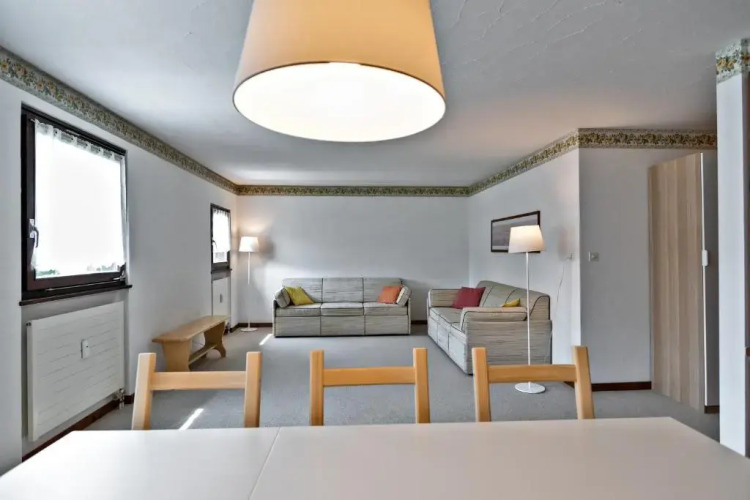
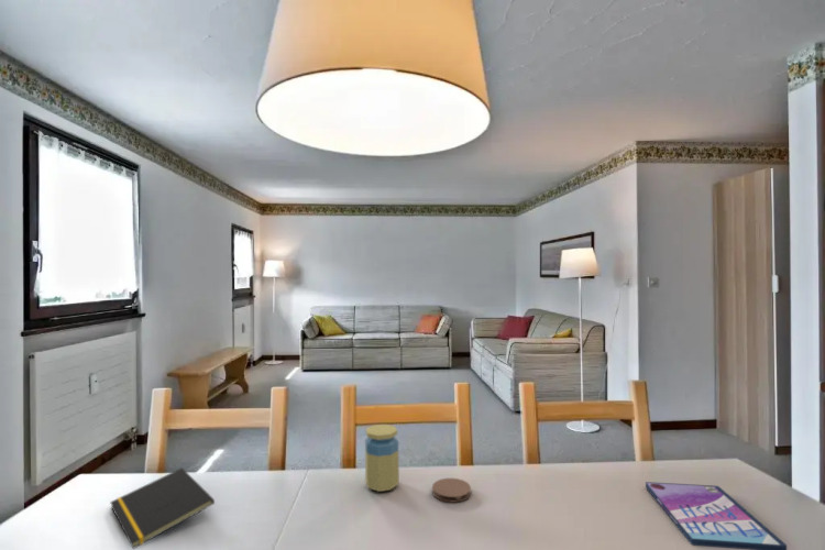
+ jar [364,424,400,493]
+ coaster [431,477,472,504]
+ video game case [645,481,788,550]
+ notepad [109,466,216,550]
